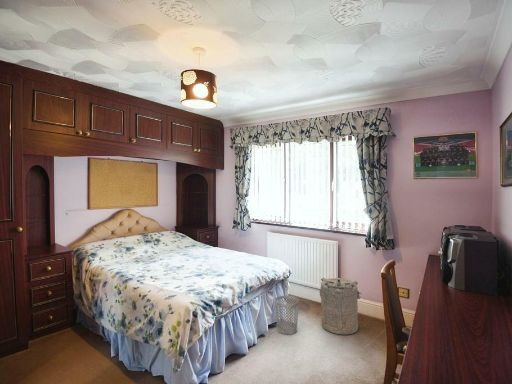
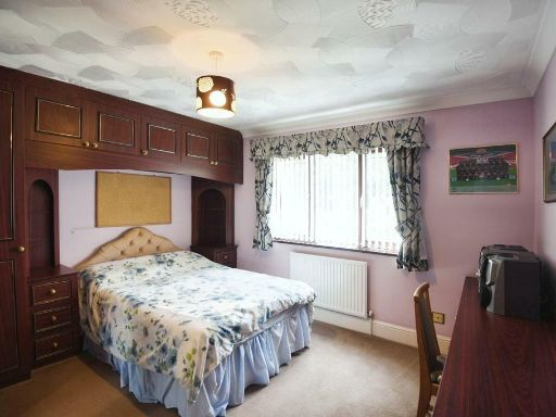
- wastebasket [274,294,300,335]
- laundry hamper [319,277,363,335]
